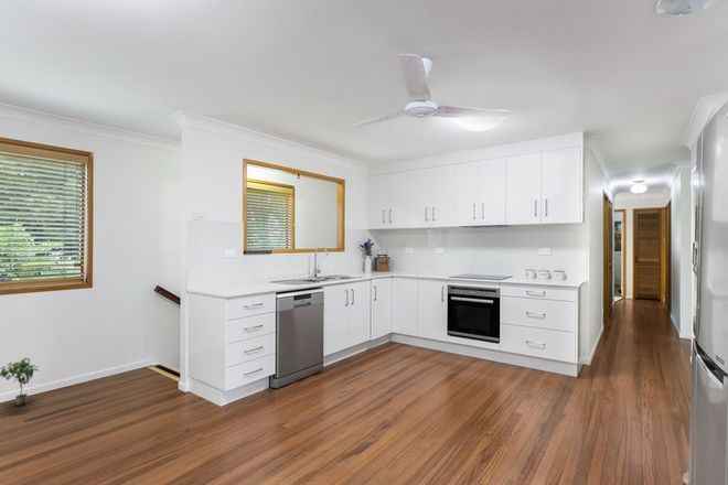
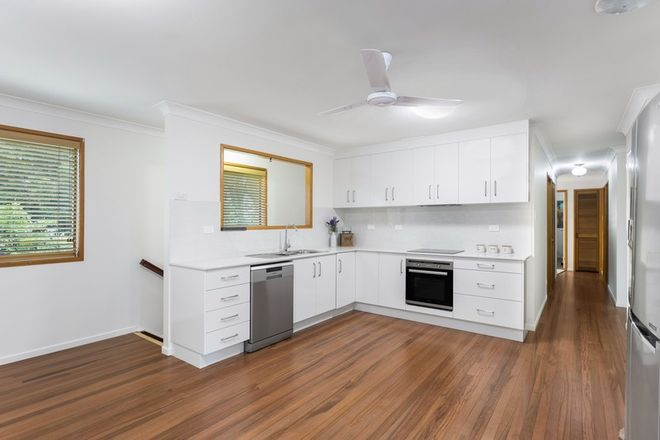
- potted plant [0,356,39,407]
